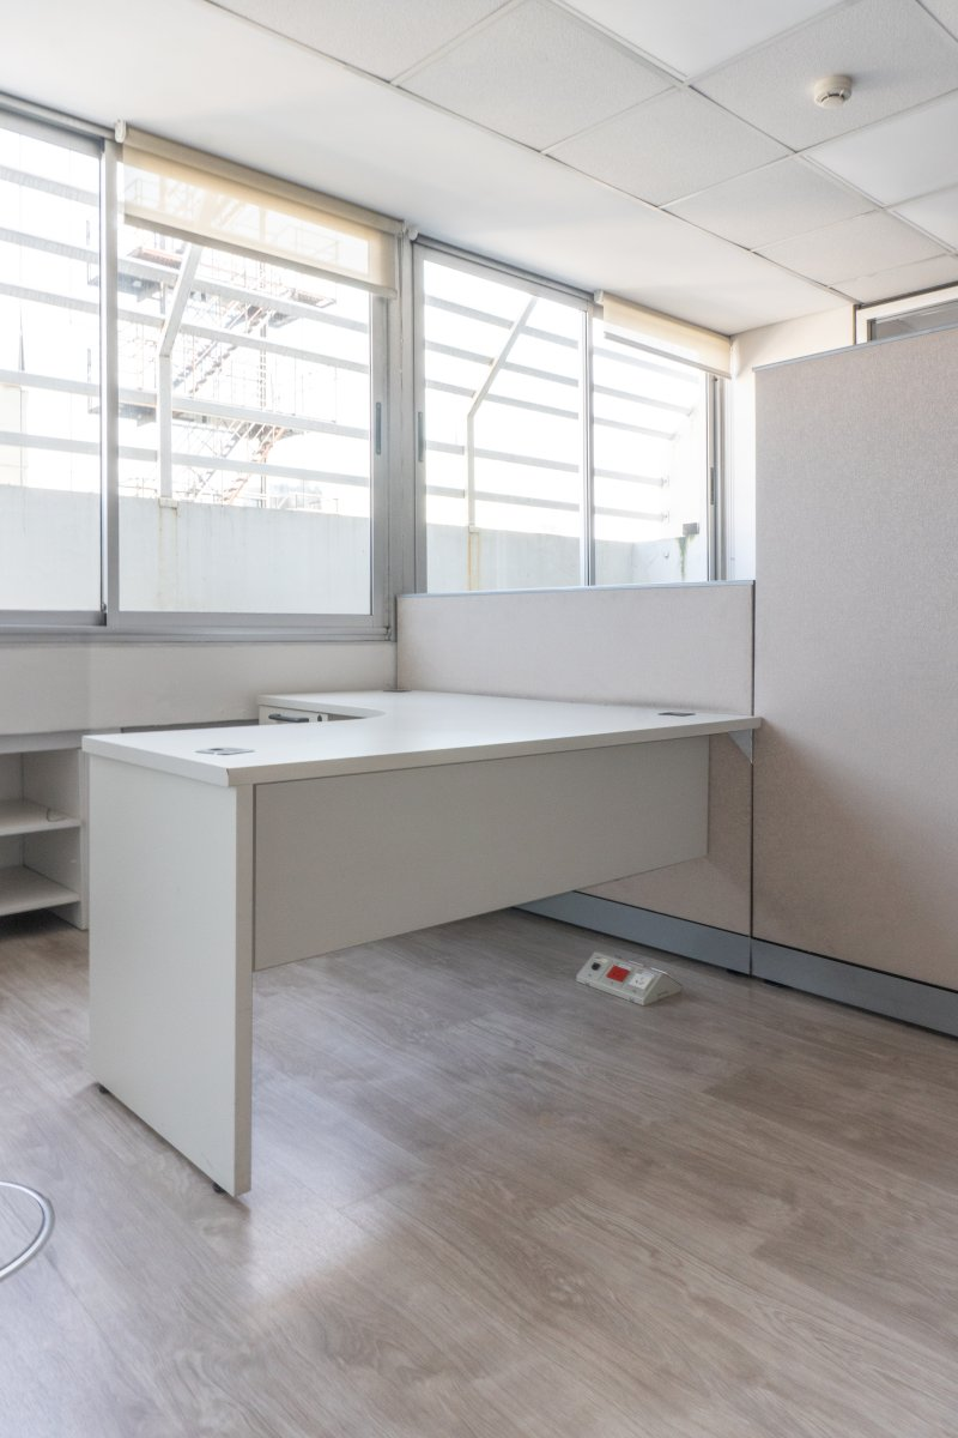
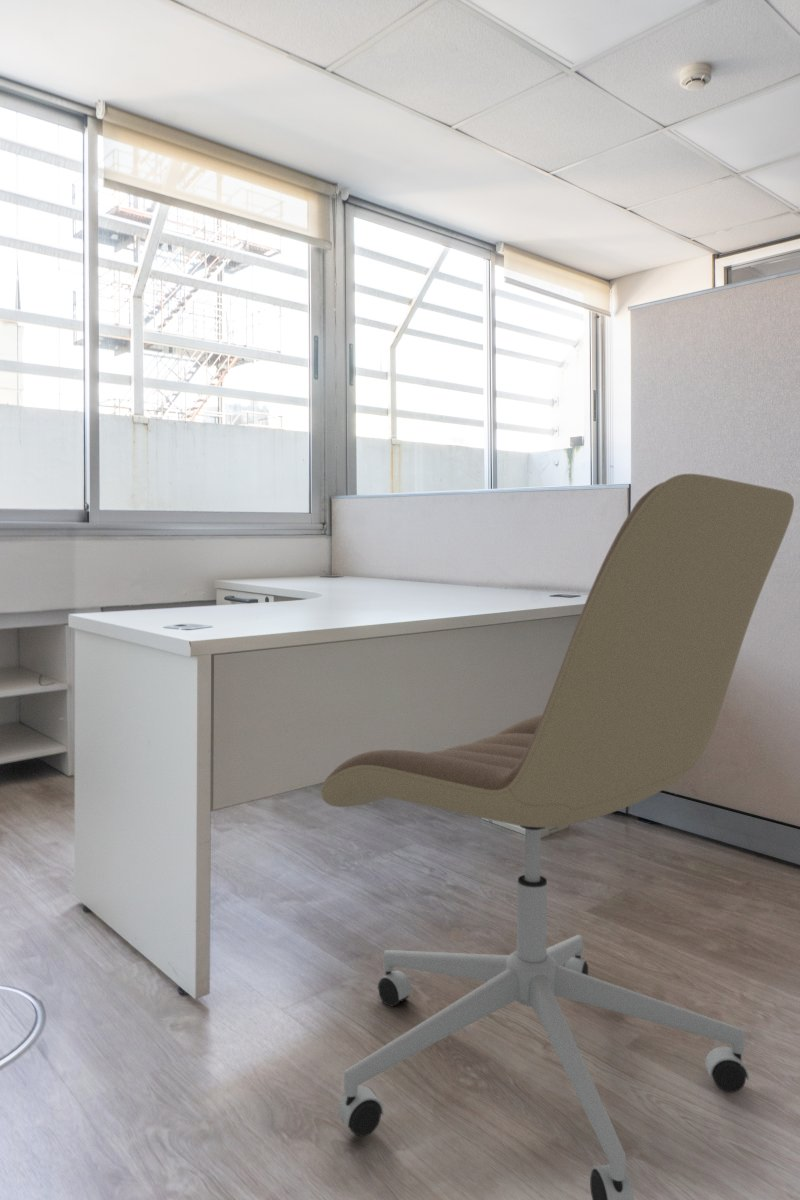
+ office chair [320,473,795,1200]
